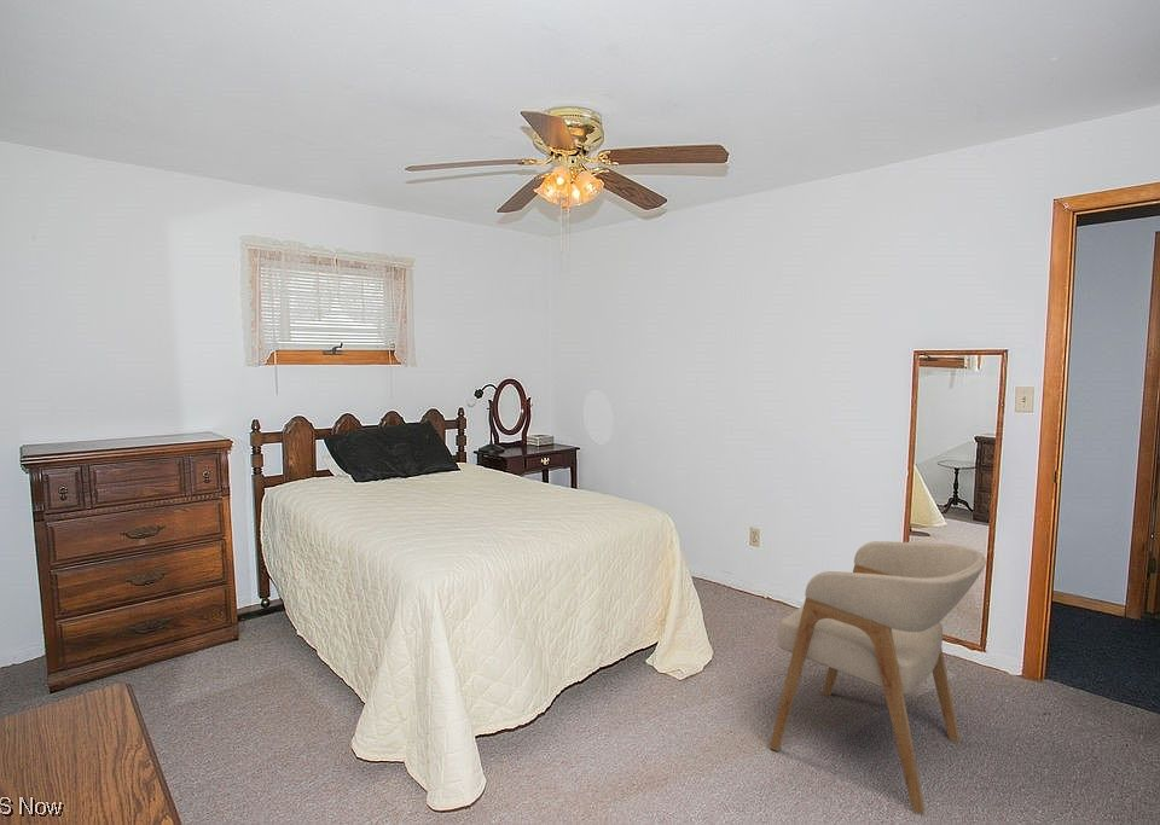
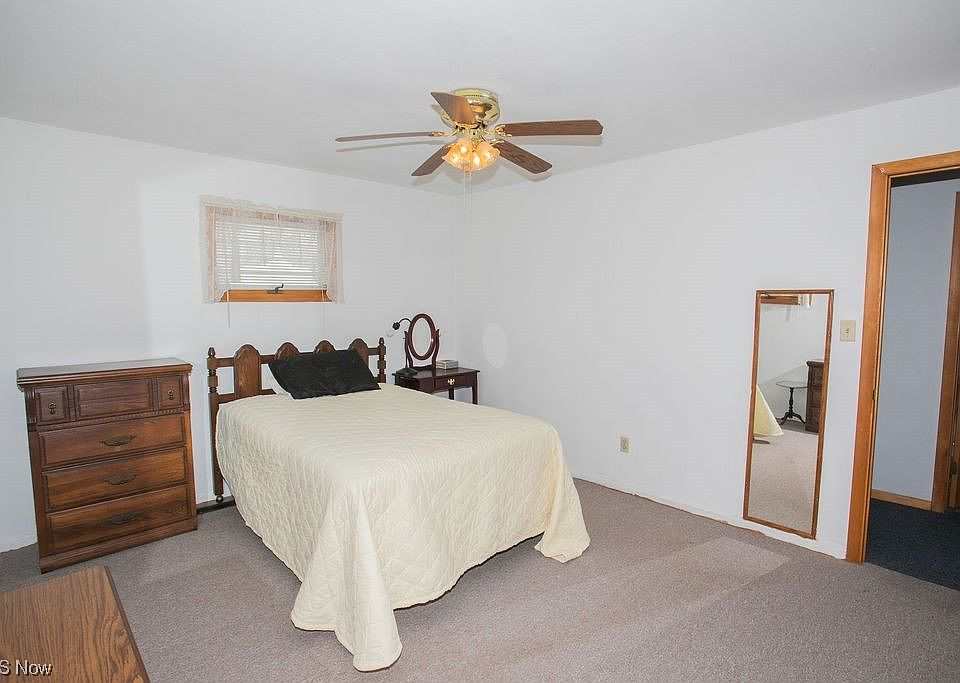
- armchair [768,540,987,817]
